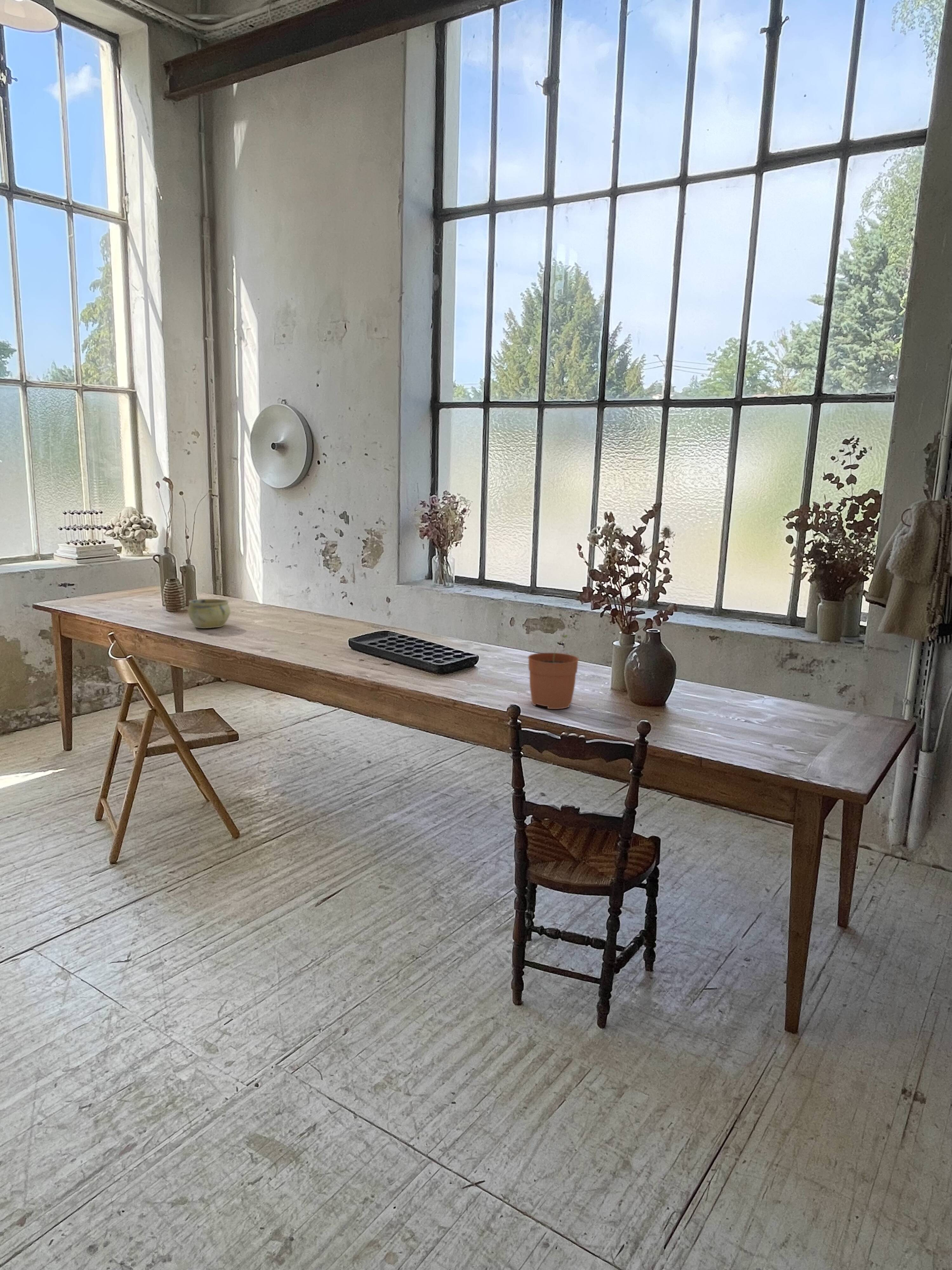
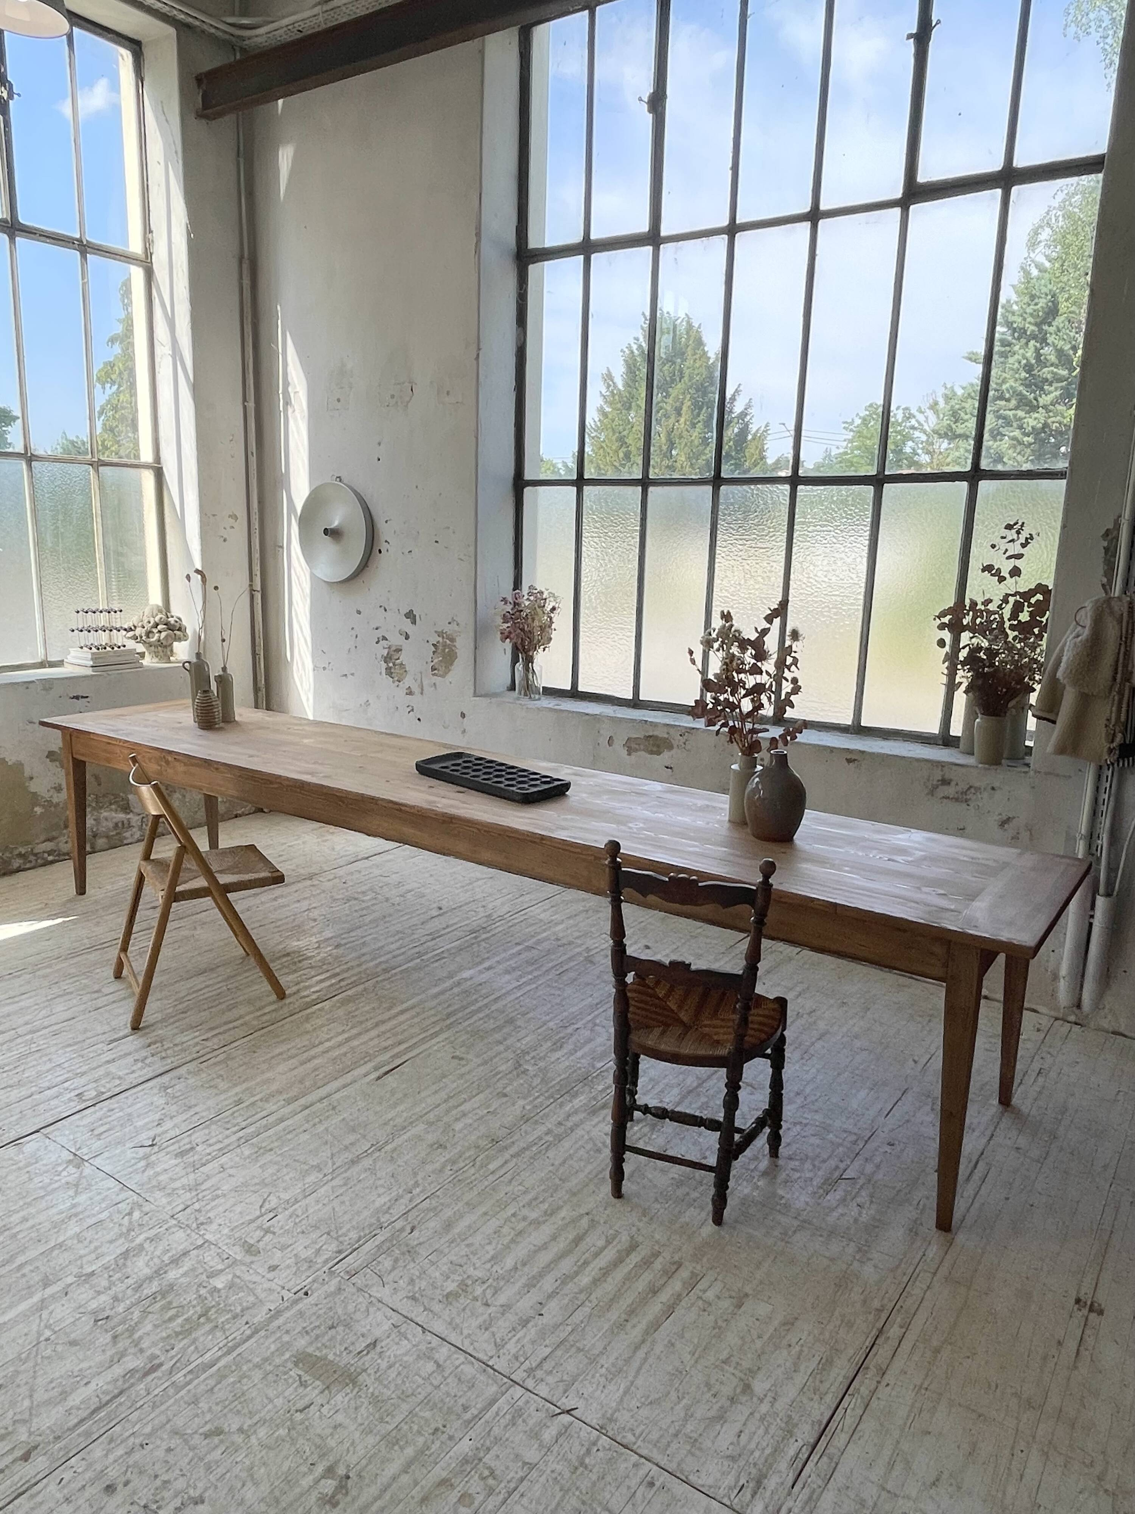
- plant pot [528,634,579,709]
- ceramic bowl [188,598,231,629]
